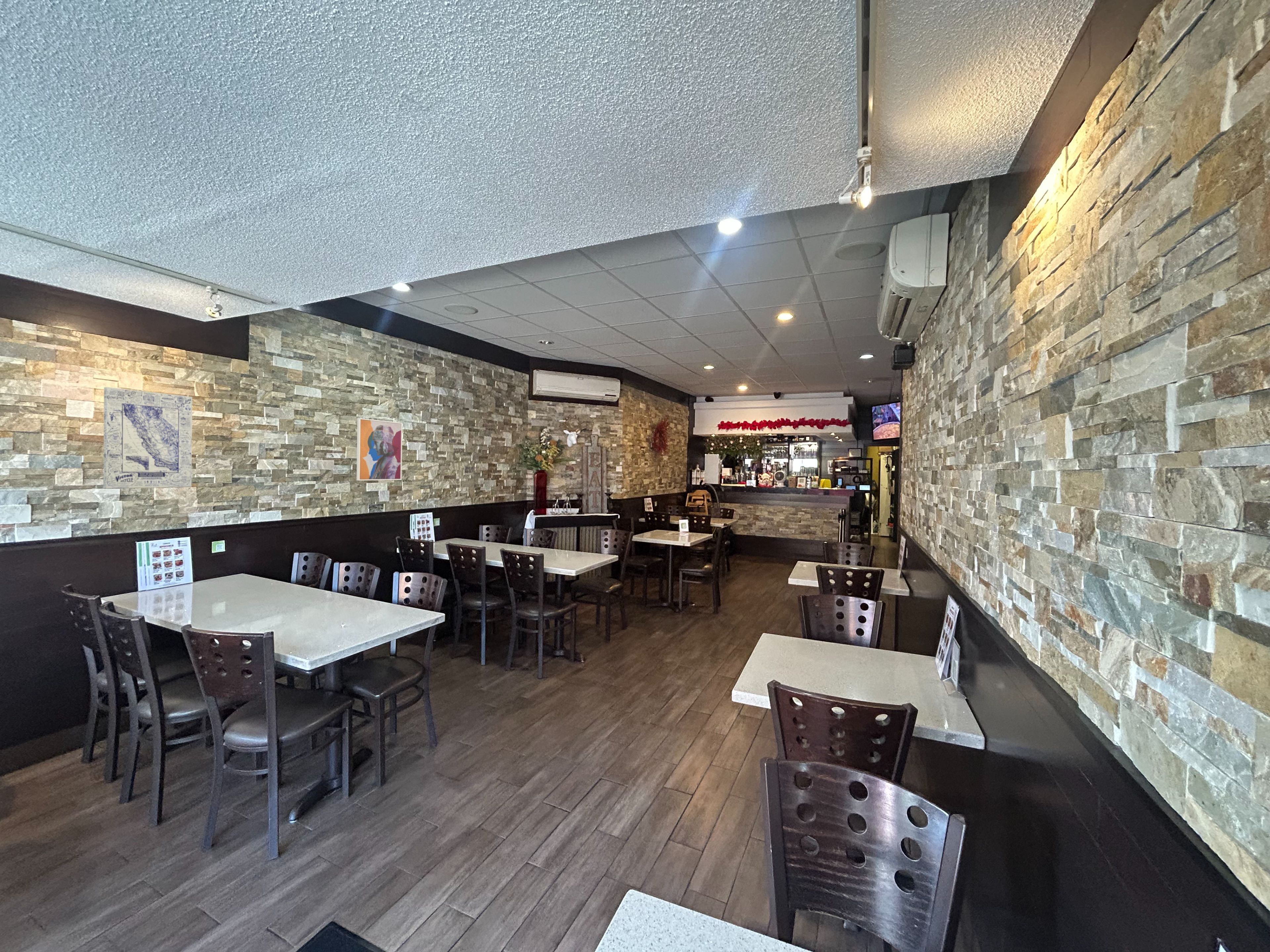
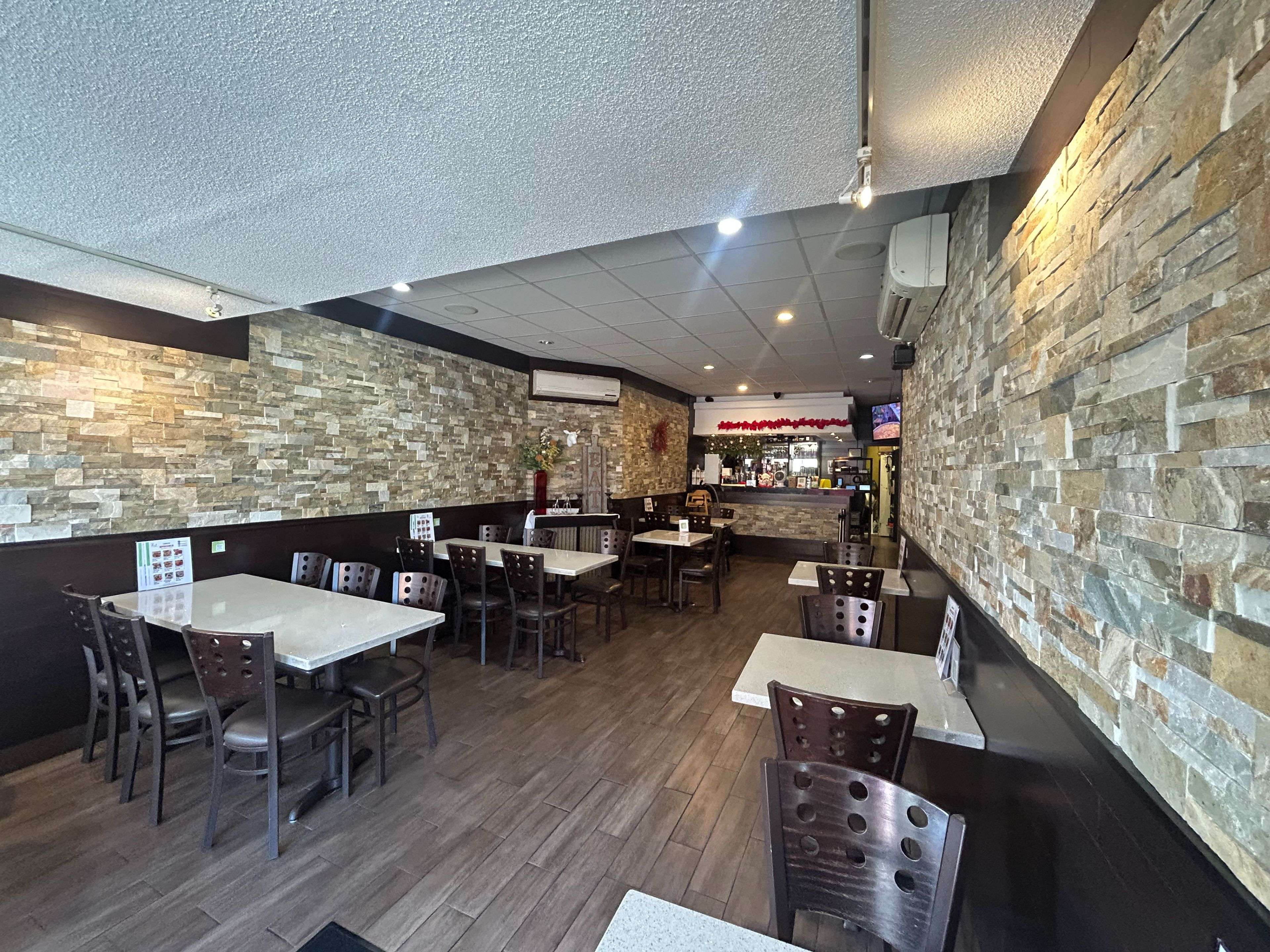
- wall art [103,387,192,489]
- wall art [356,418,403,481]
